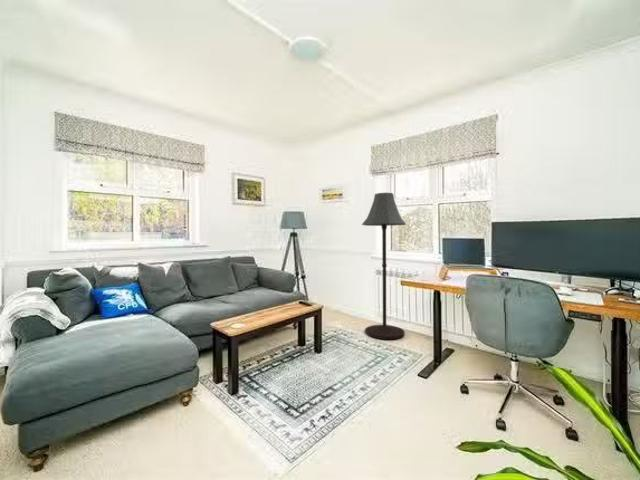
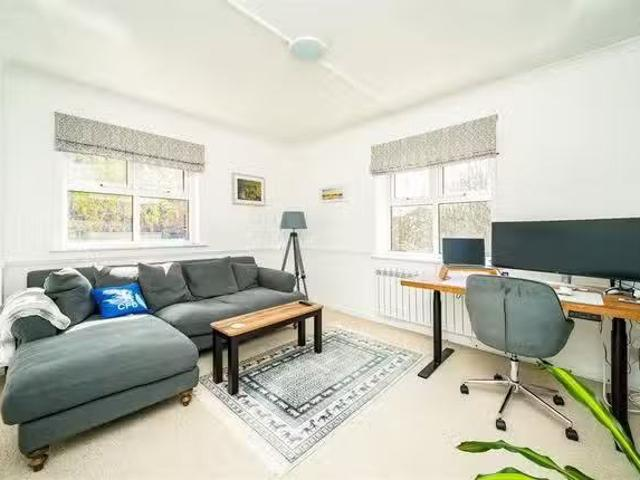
- floor lamp [361,192,408,340]
